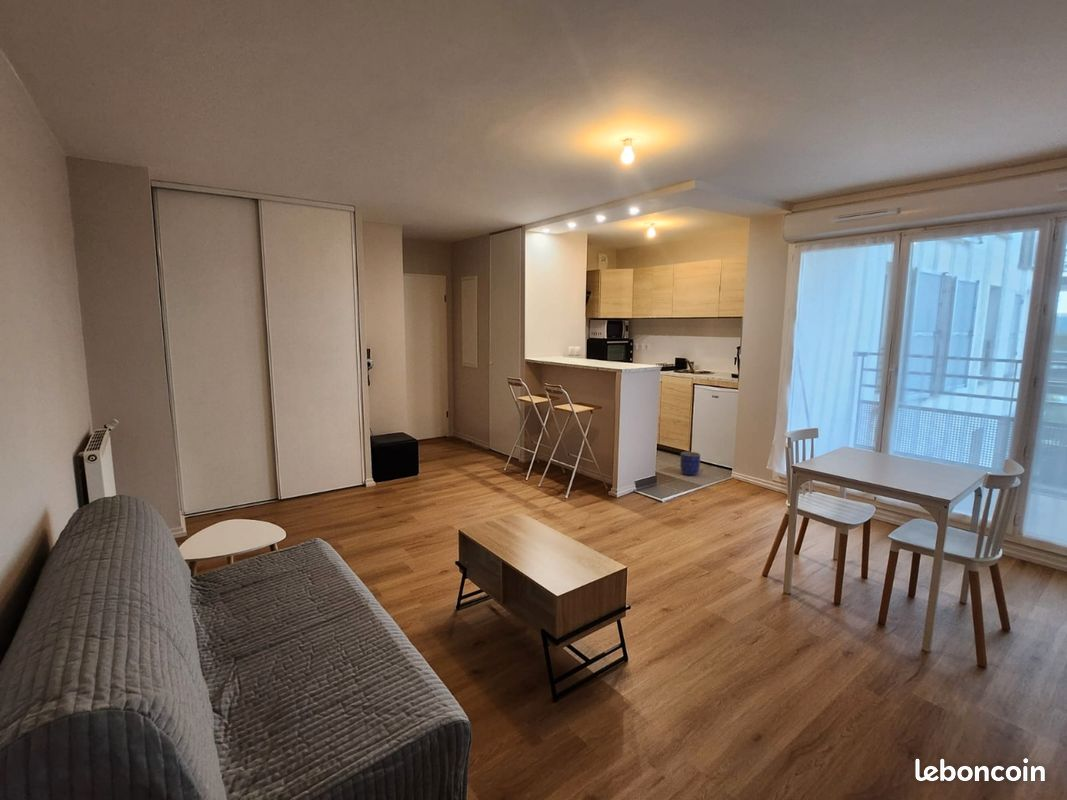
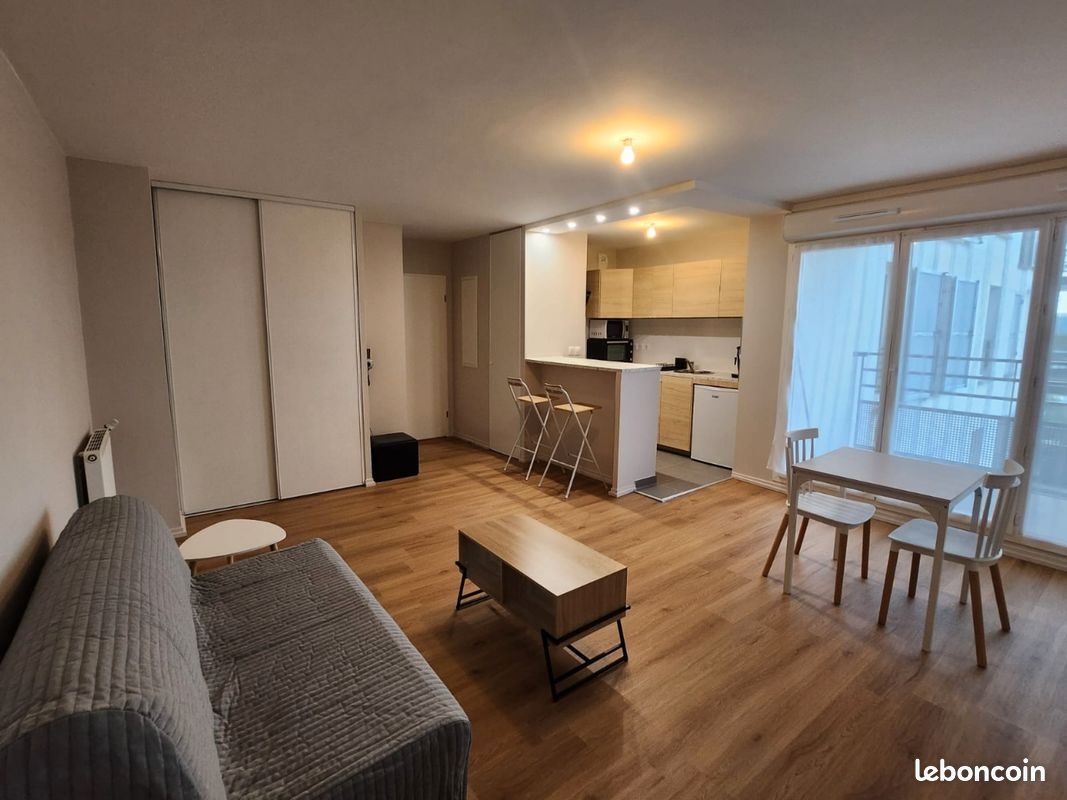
- planter [679,451,701,477]
